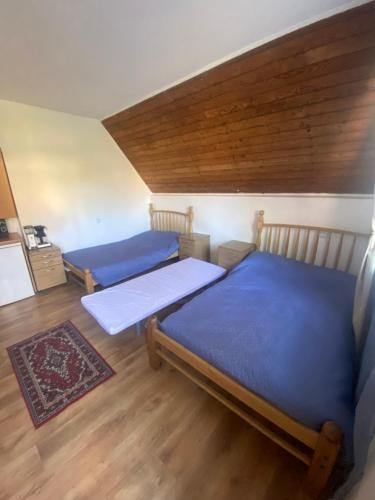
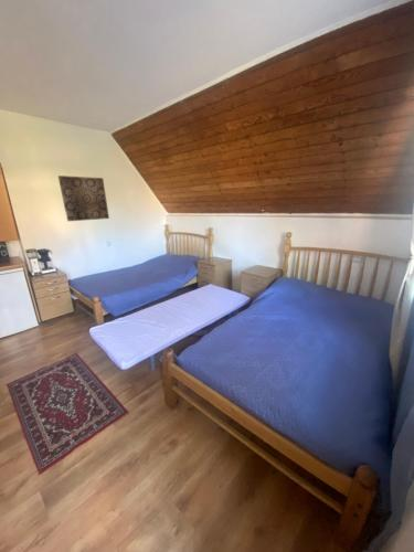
+ wall art [57,174,110,222]
